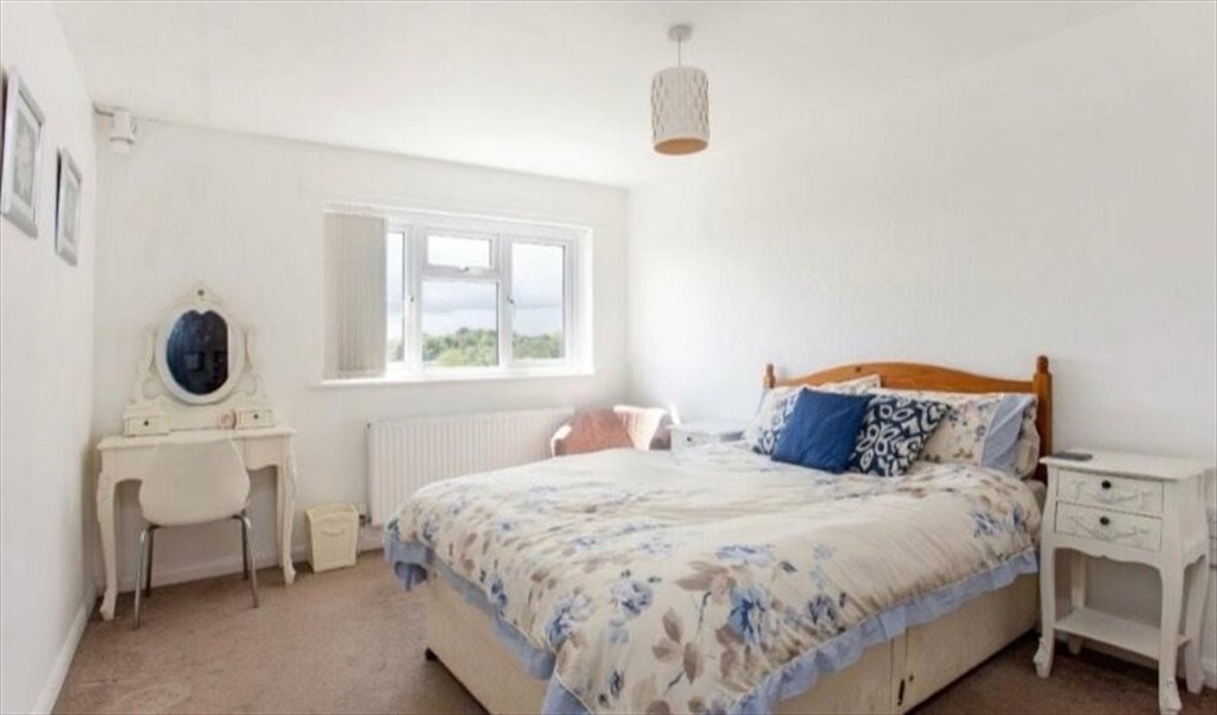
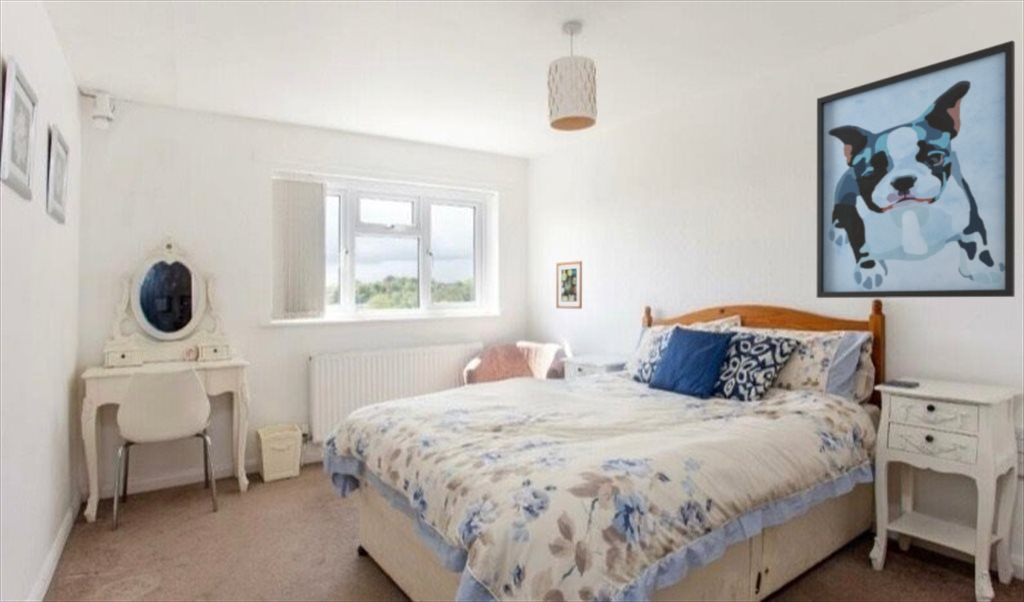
+ wall art [816,39,1016,299]
+ wall art [555,260,583,310]
